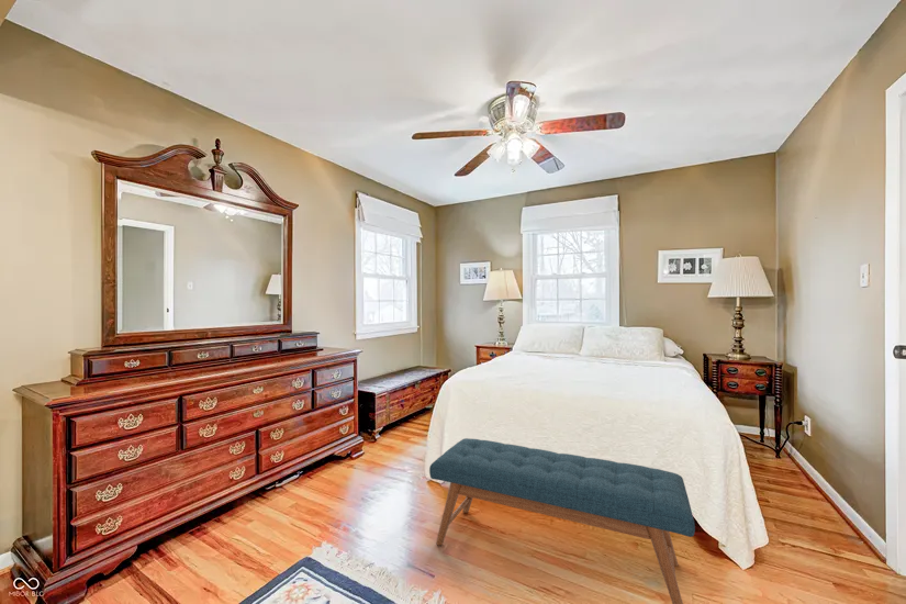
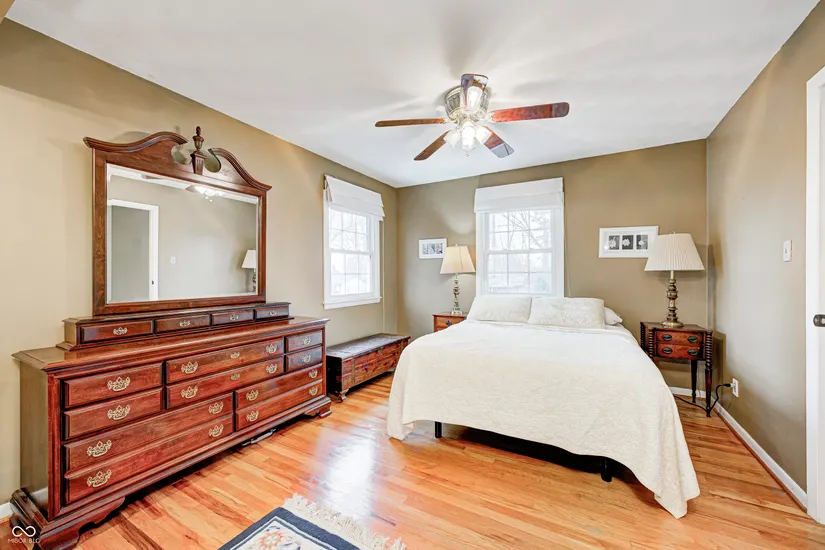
- bench [428,437,696,604]
